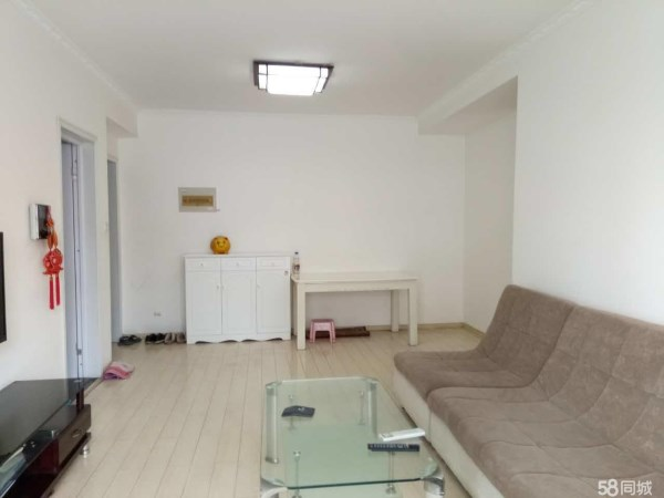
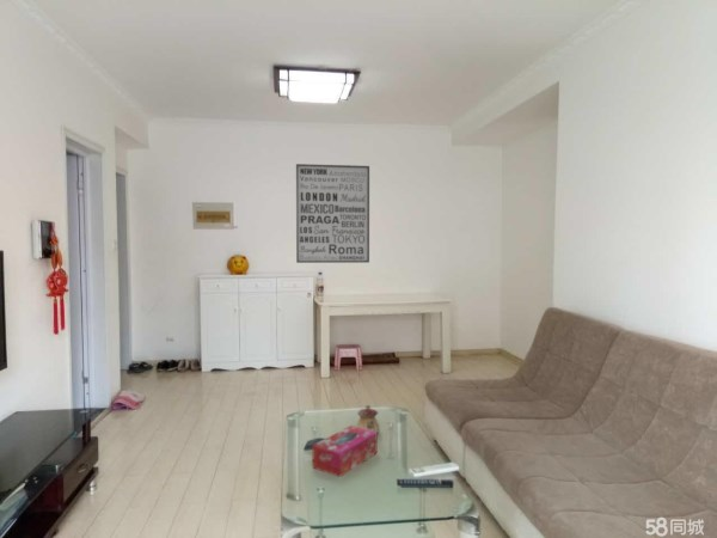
+ wall art [295,163,370,264]
+ teapot [356,404,380,435]
+ tissue box [312,424,378,478]
